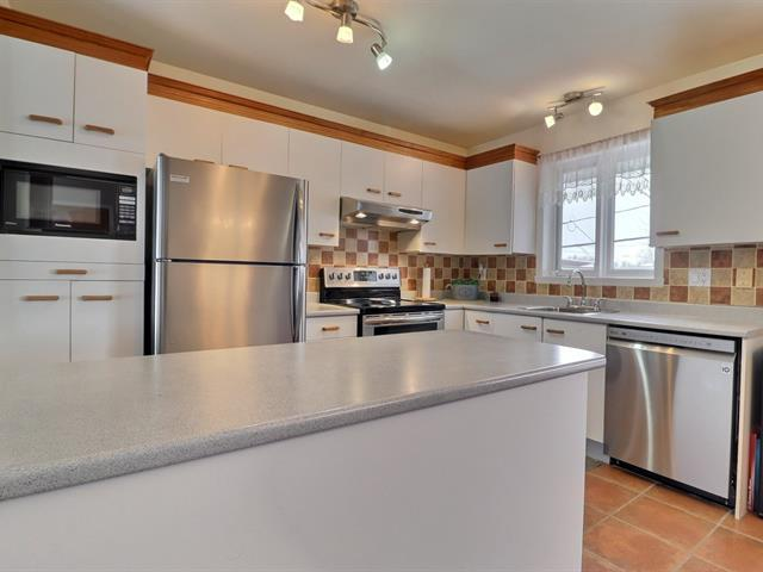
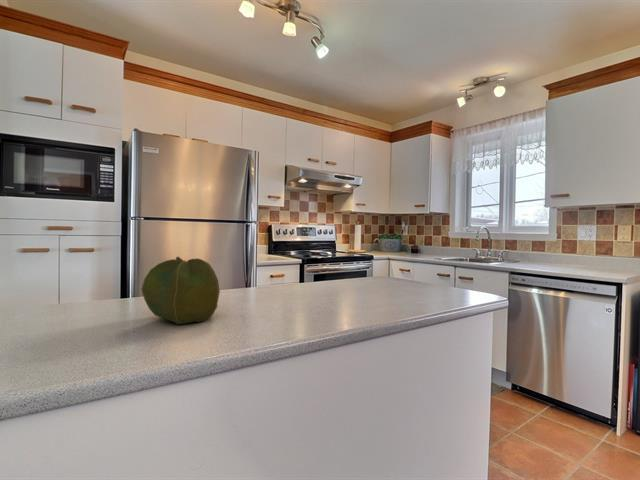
+ cabbage [140,256,221,325]
